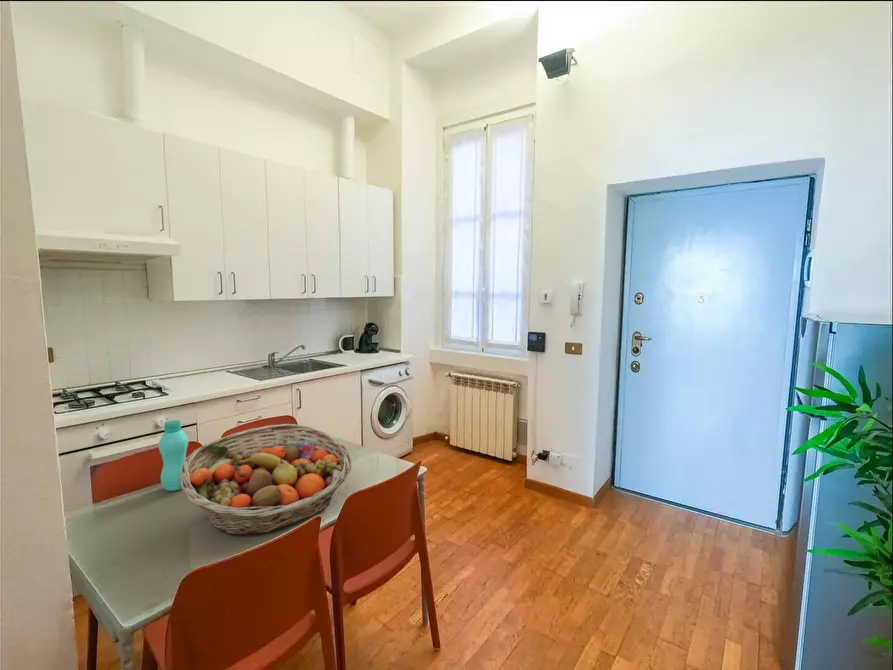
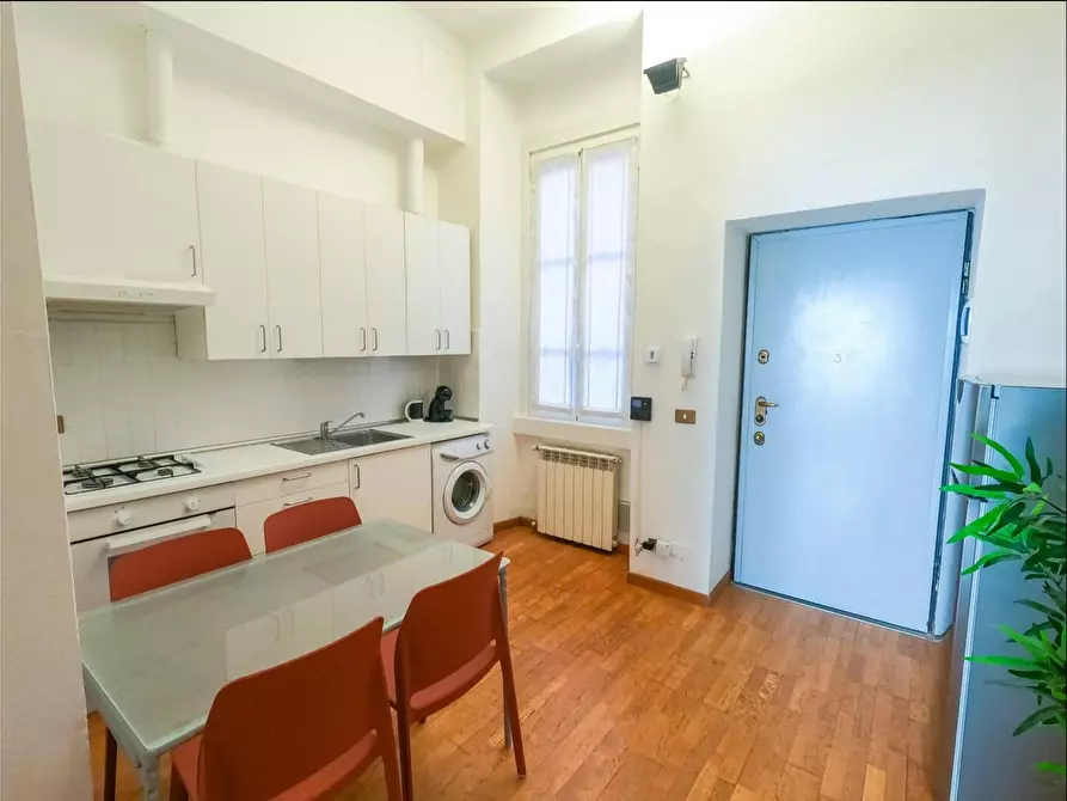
- fruit basket [180,423,352,537]
- bottle [158,419,189,492]
